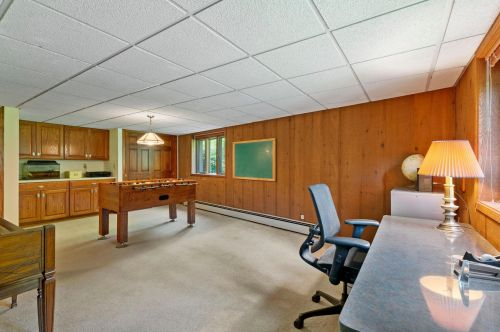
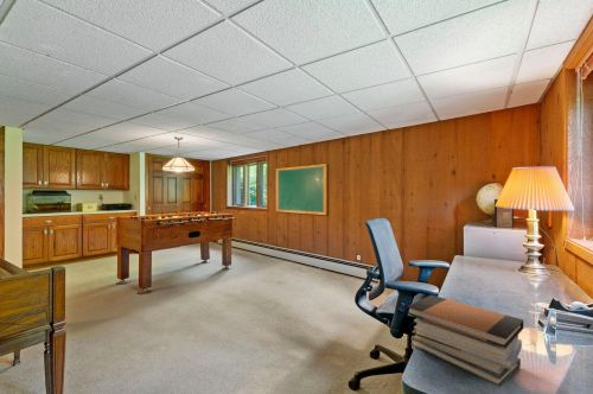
+ book stack [406,294,524,388]
